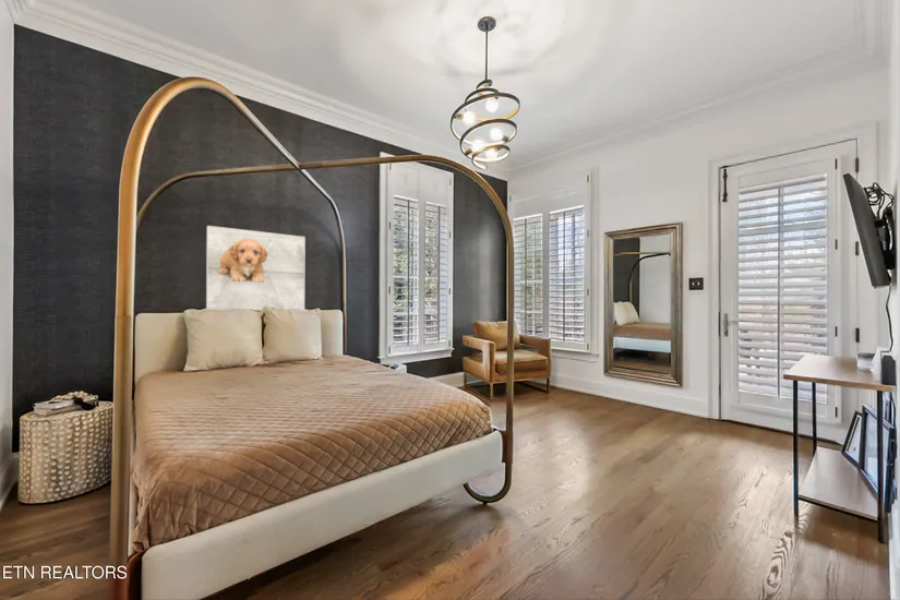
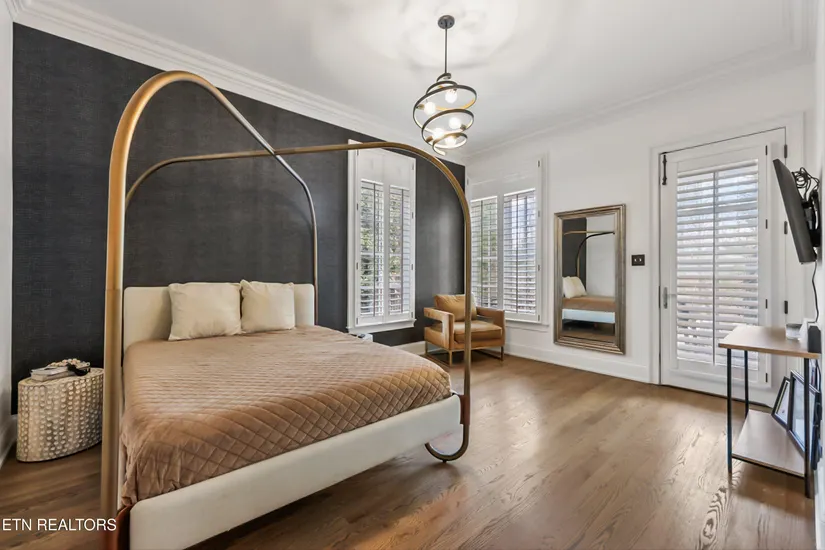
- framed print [205,225,307,311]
